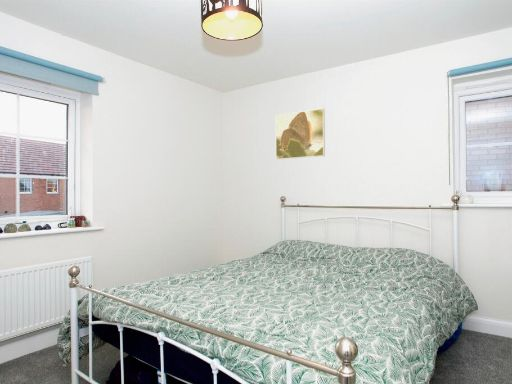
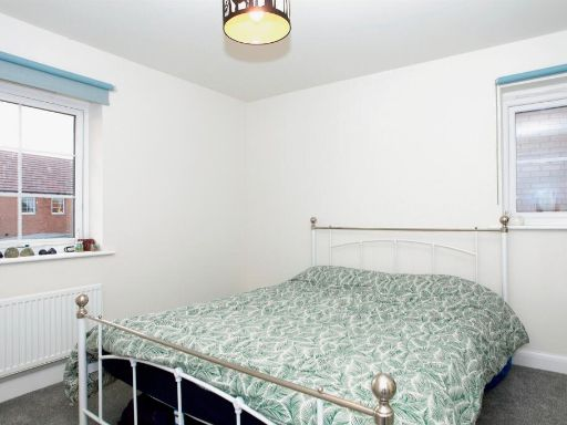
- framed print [275,107,326,160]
